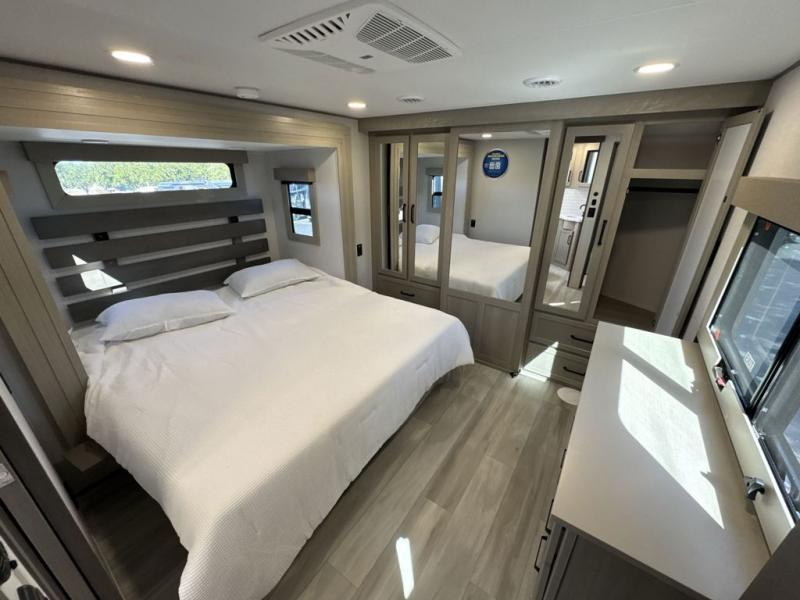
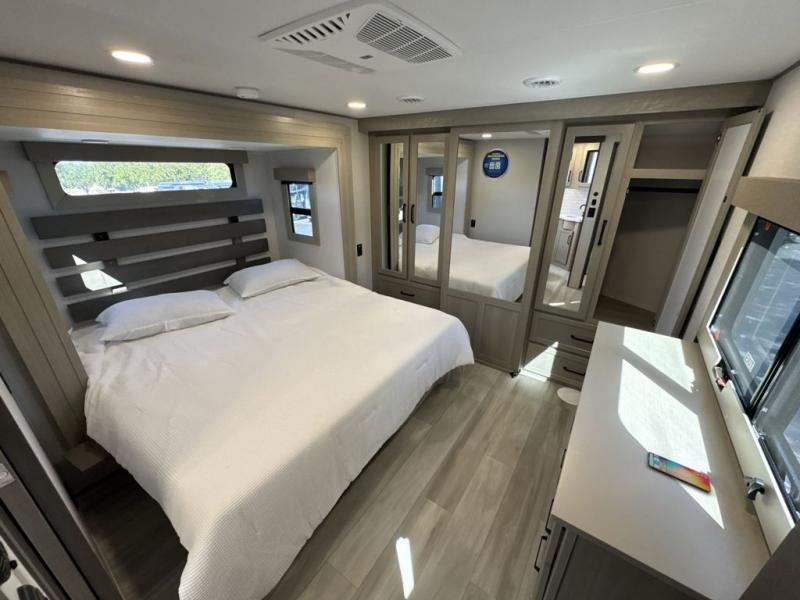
+ smartphone [648,451,712,493]
